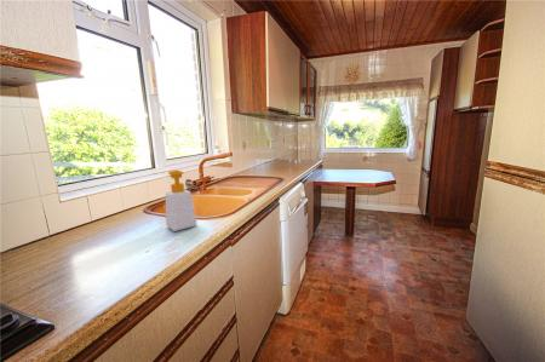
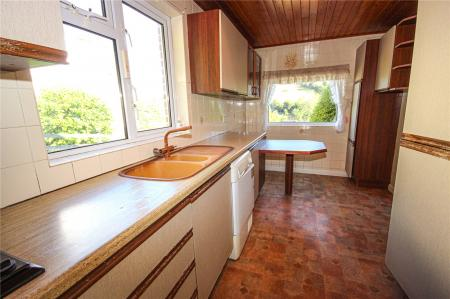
- soap bottle [165,169,197,232]
